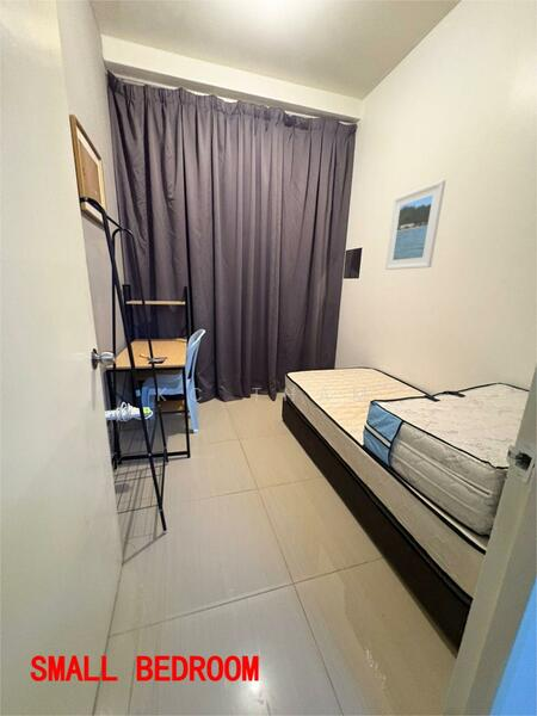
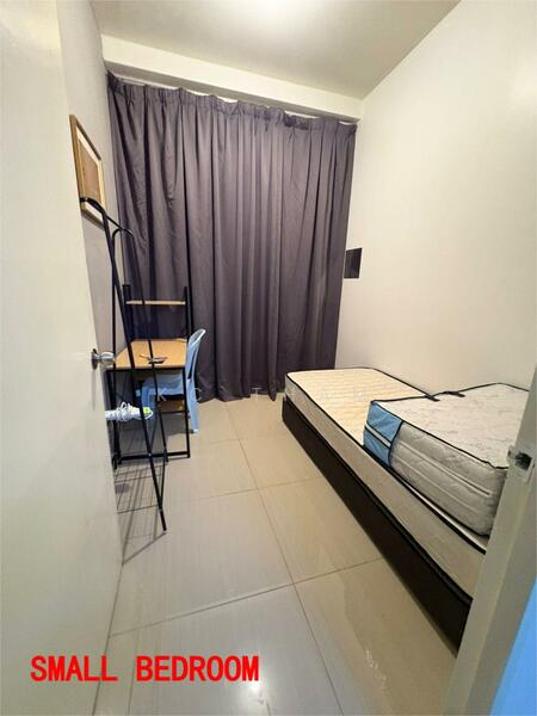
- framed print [384,179,446,271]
